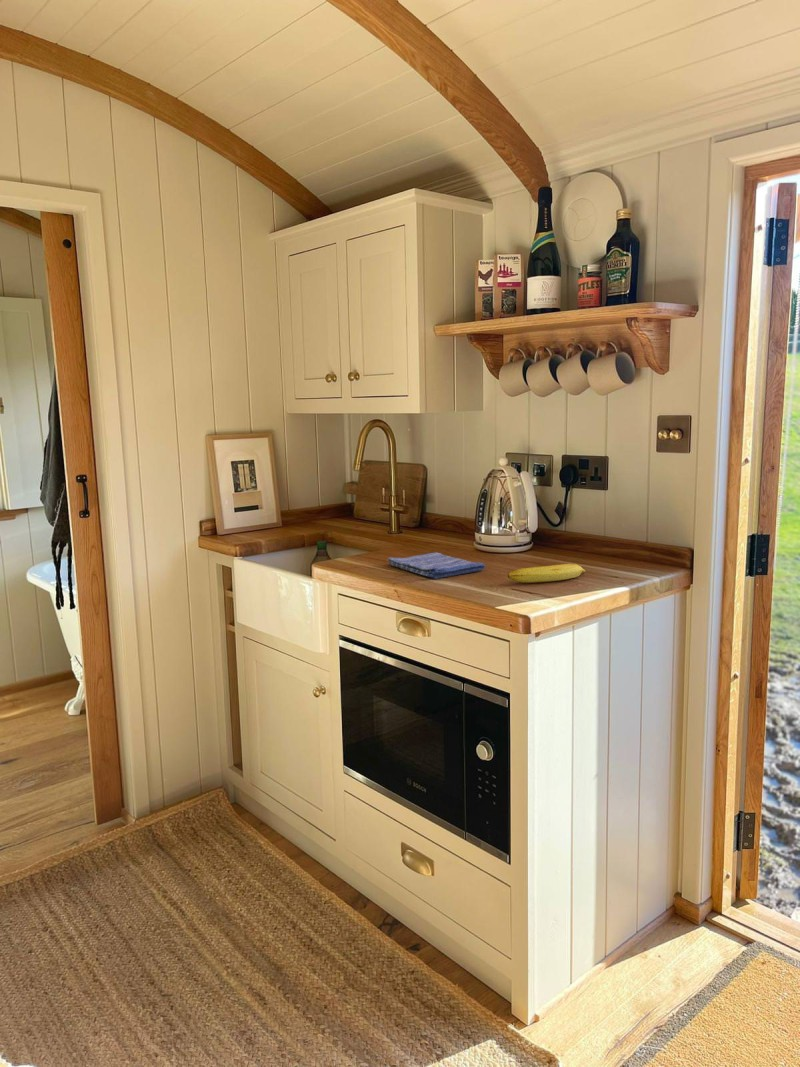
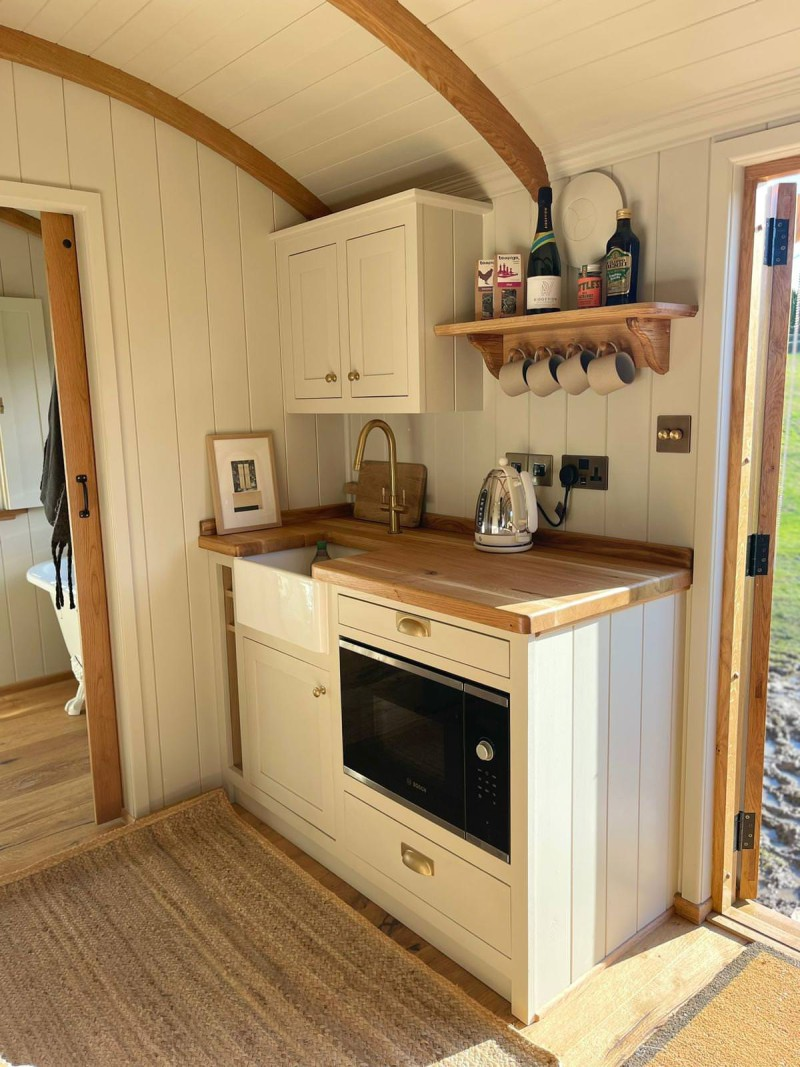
- dish towel [387,551,486,580]
- fruit [507,563,587,584]
